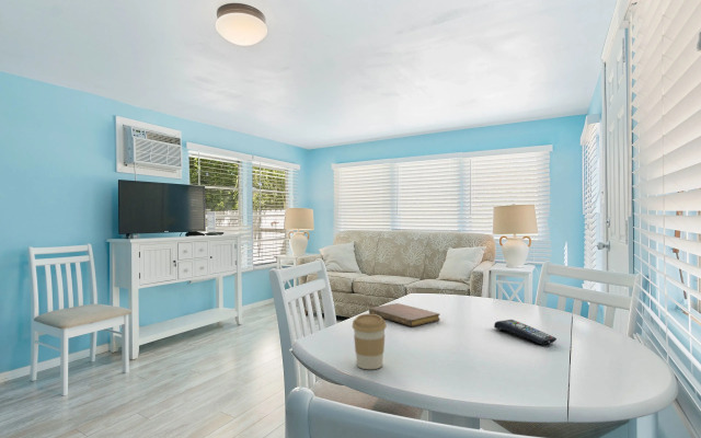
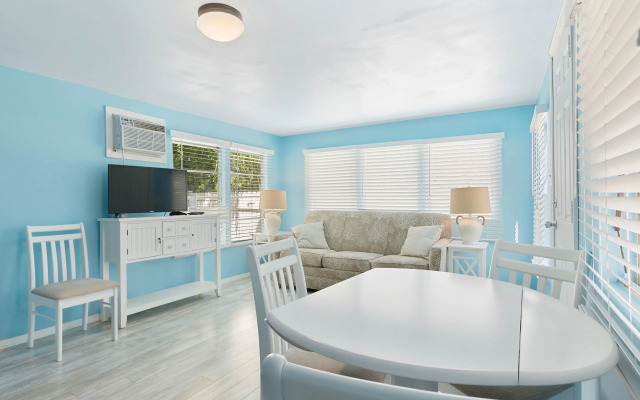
- coffee cup [352,313,388,370]
- notebook [368,302,441,327]
- remote control [493,319,558,346]
